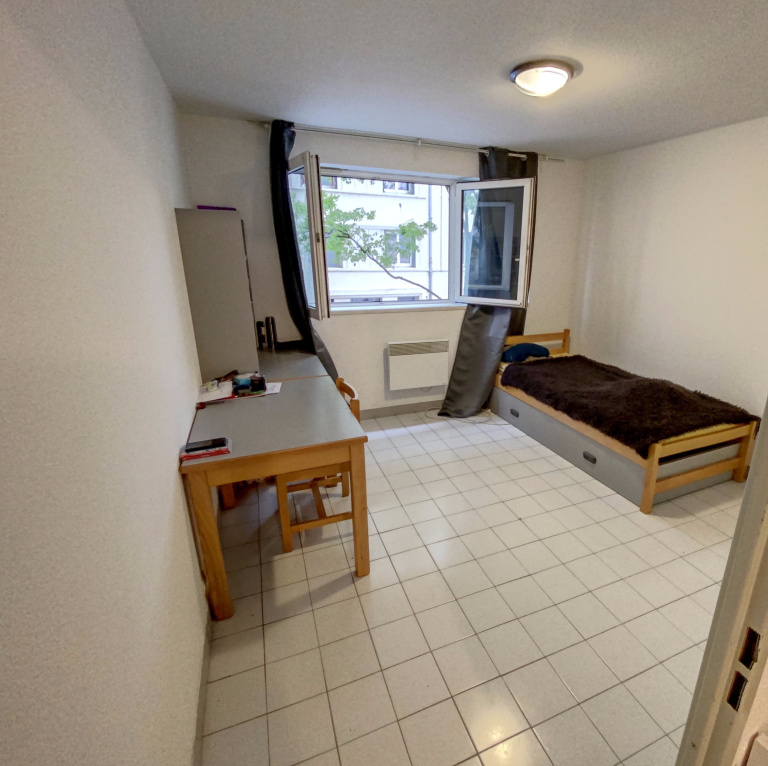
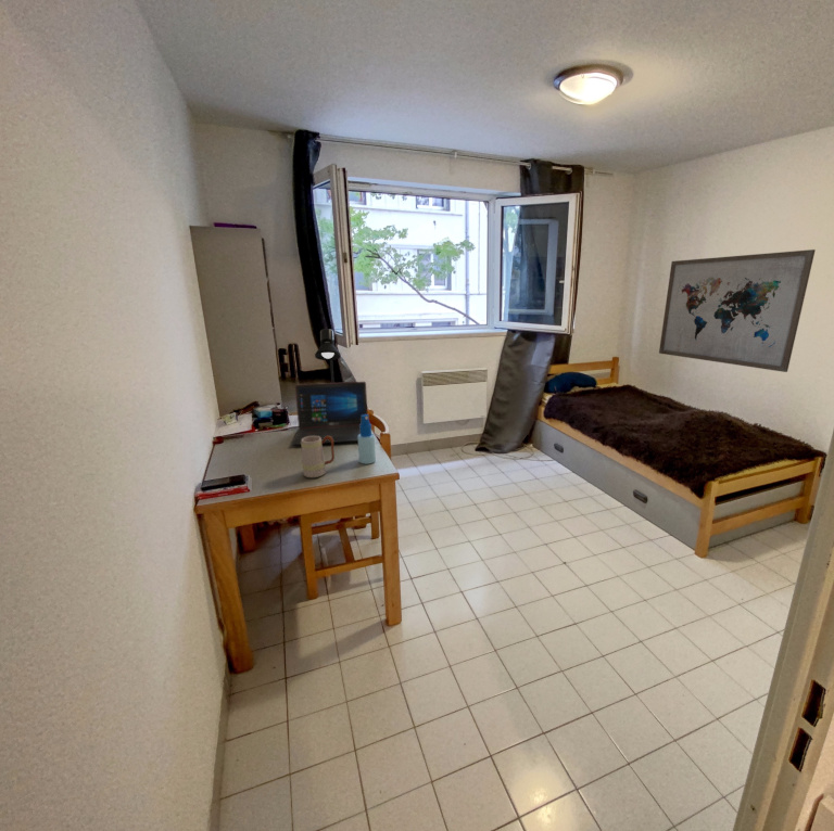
+ laptop [291,381,369,446]
+ spray bottle [357,413,377,464]
+ mug [300,436,336,478]
+ wall art [658,248,817,373]
+ desk lamp [314,328,342,383]
